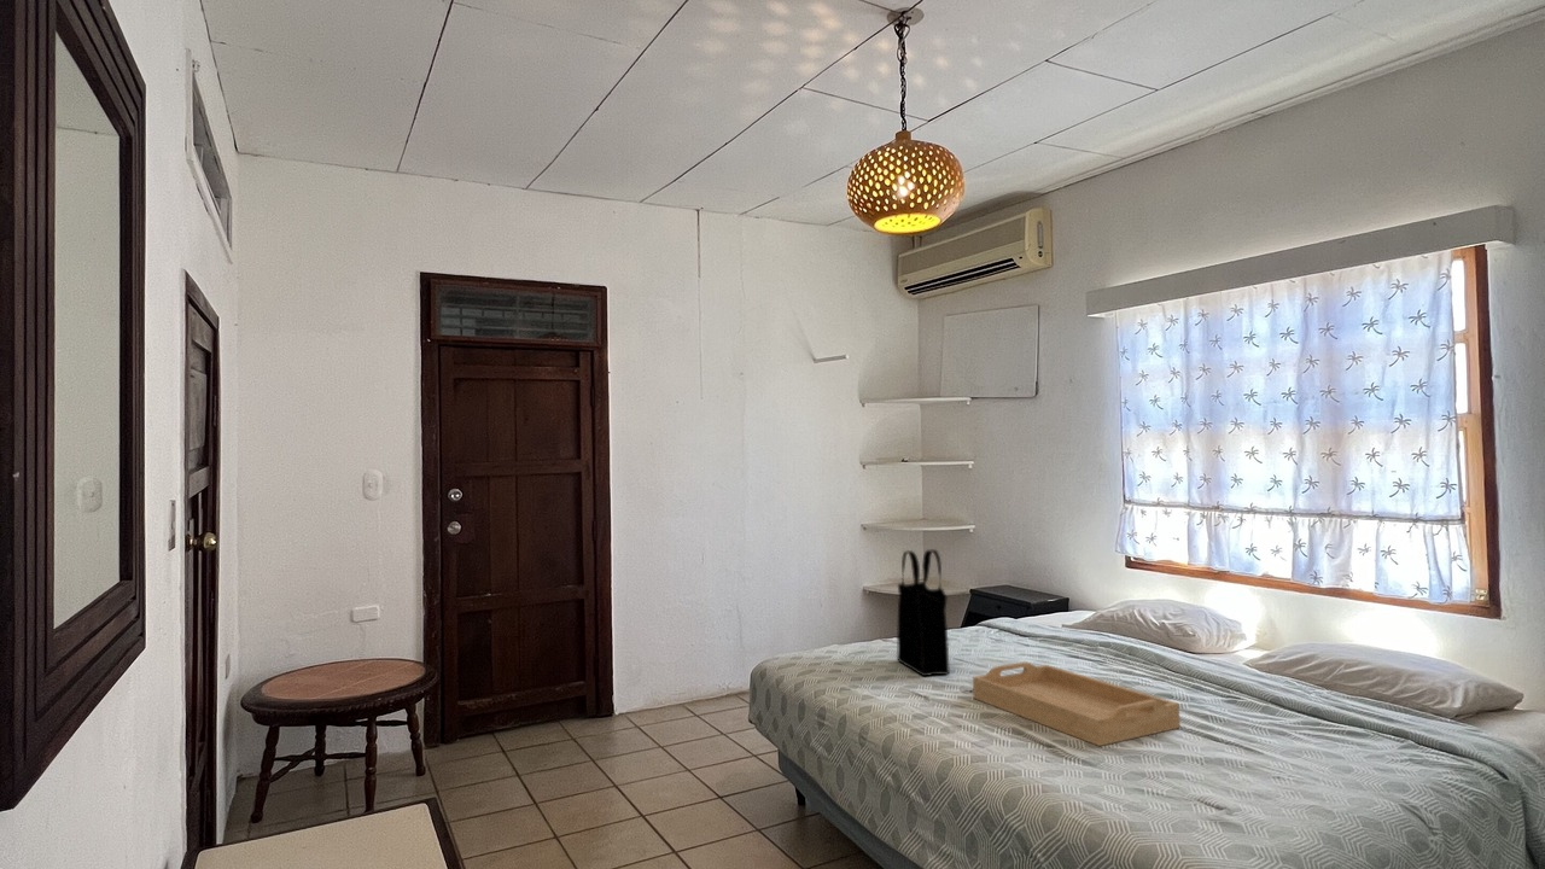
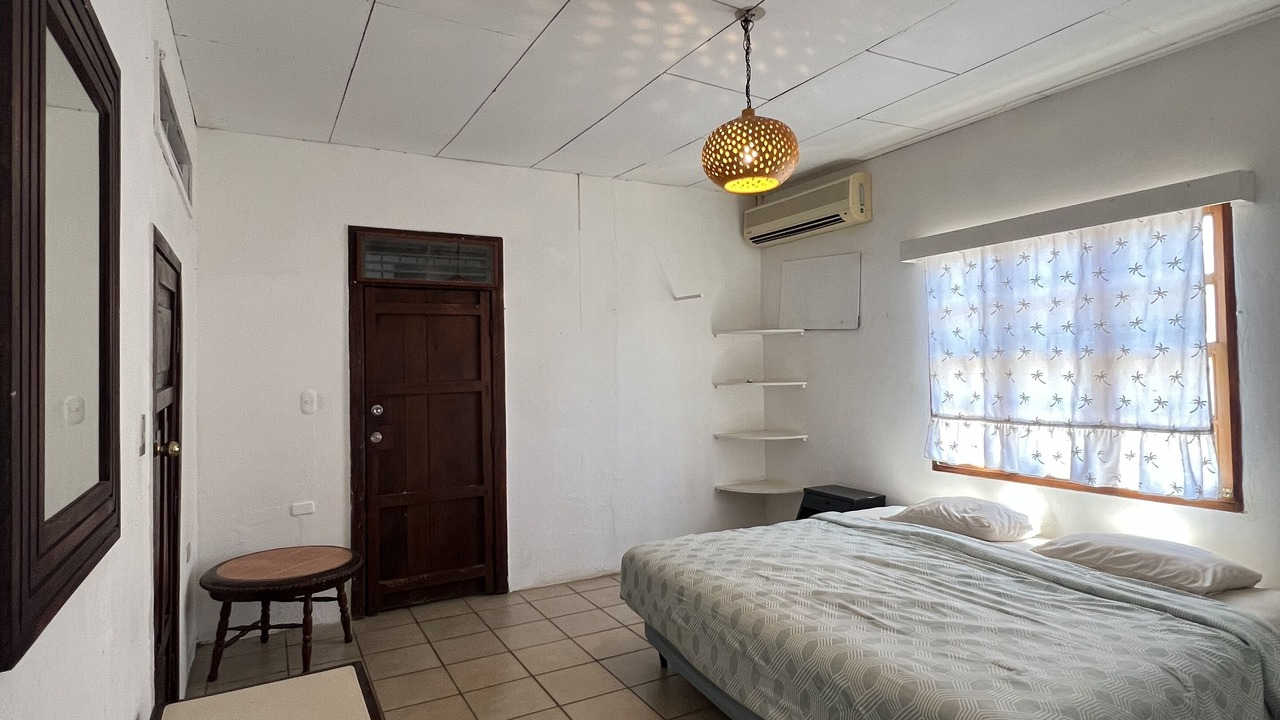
- tote bag [896,548,951,677]
- serving tray [972,660,1182,747]
